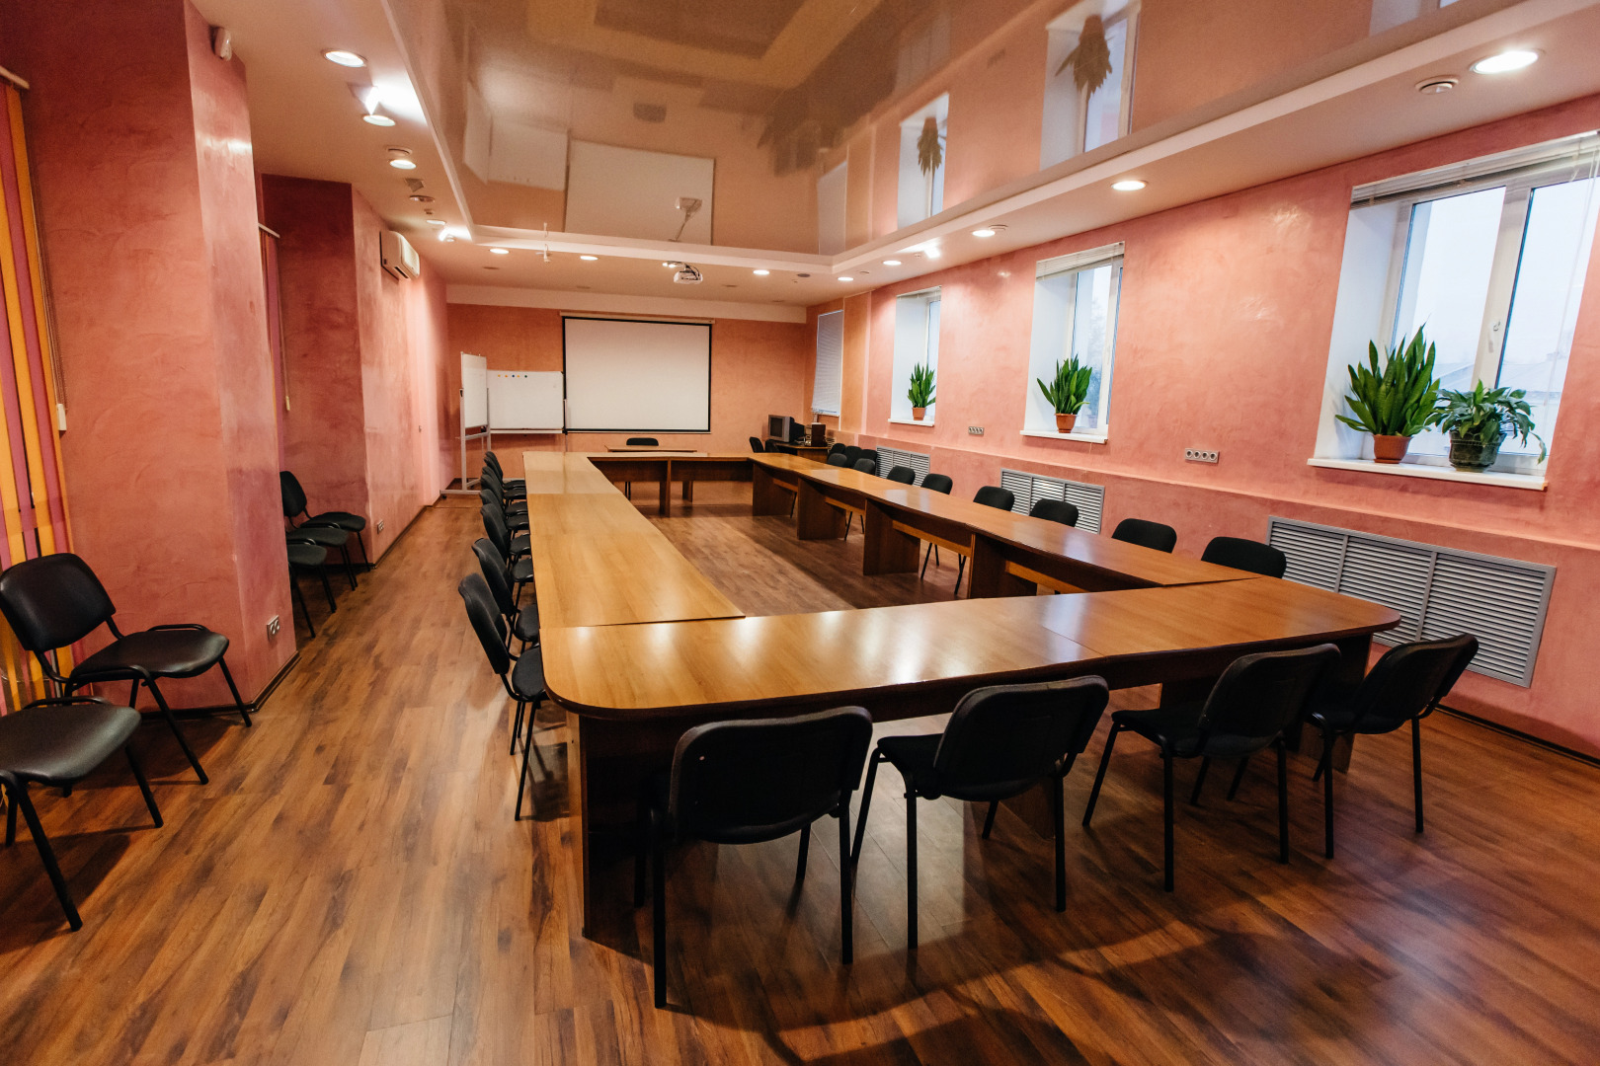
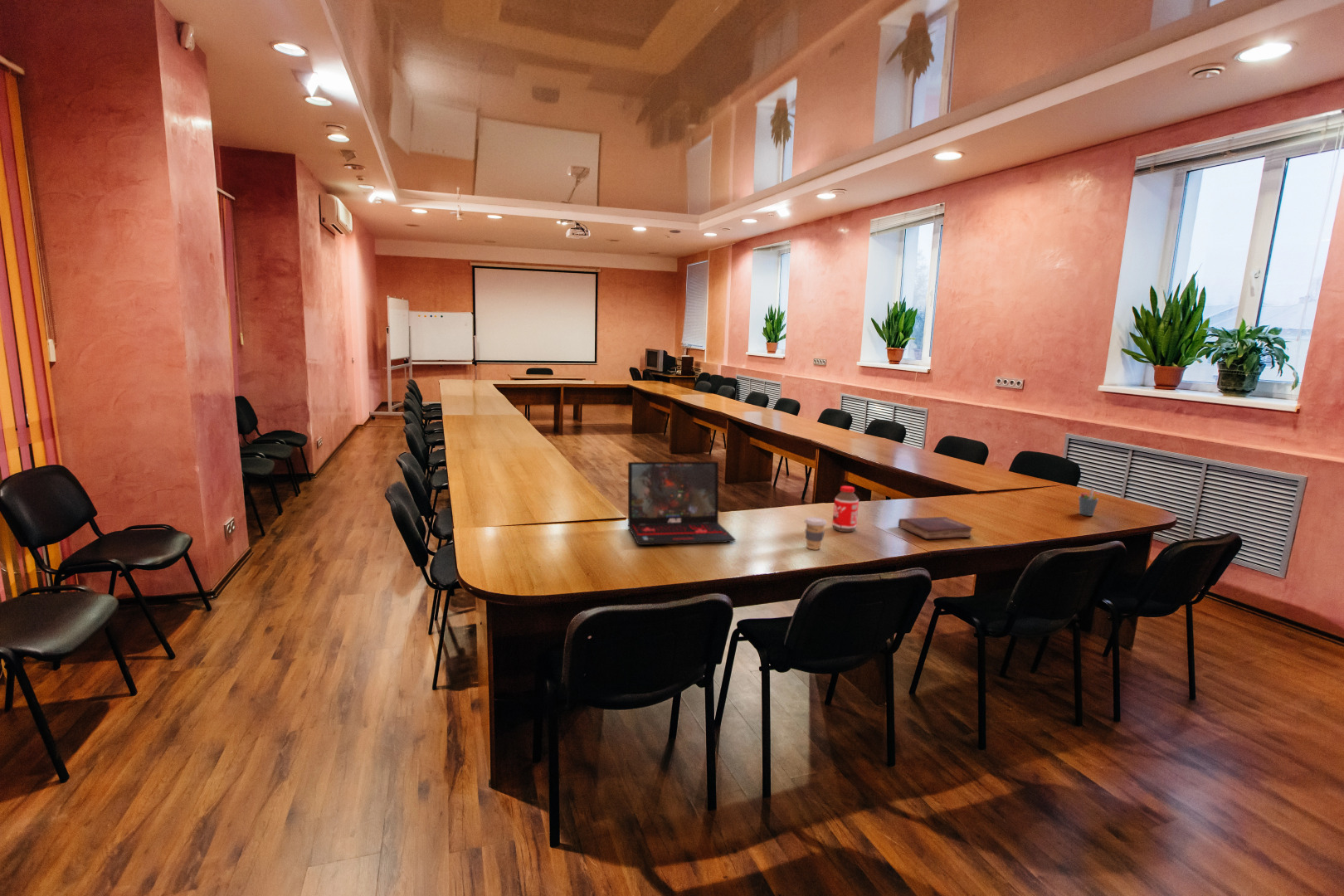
+ bottle [831,485,859,533]
+ hardback book [898,516,975,540]
+ coffee cup [804,516,827,550]
+ laptop [627,461,737,546]
+ pen holder [1078,487,1100,517]
